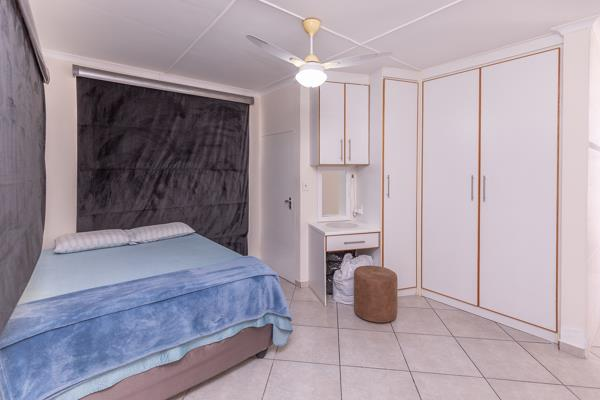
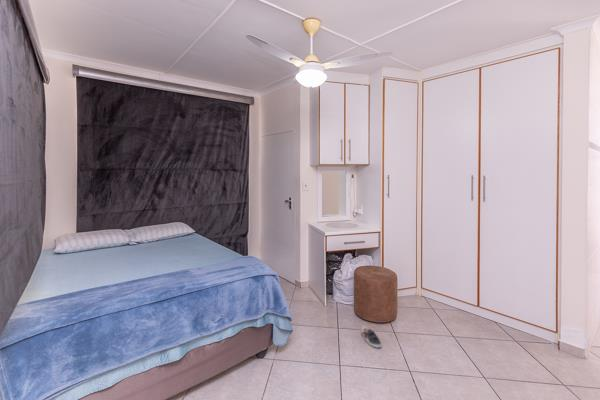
+ sneaker [360,325,383,348]
